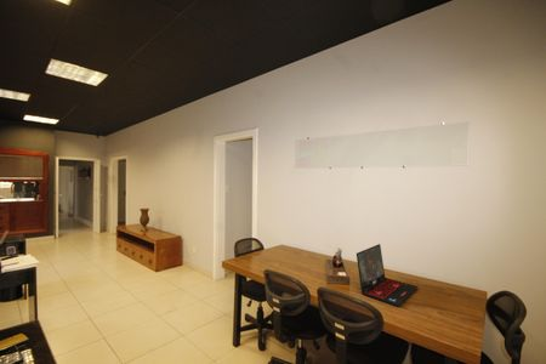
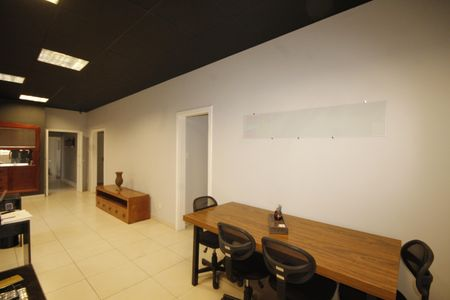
- laptop [356,243,420,307]
